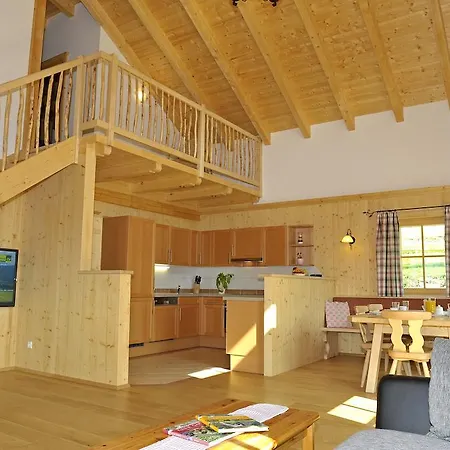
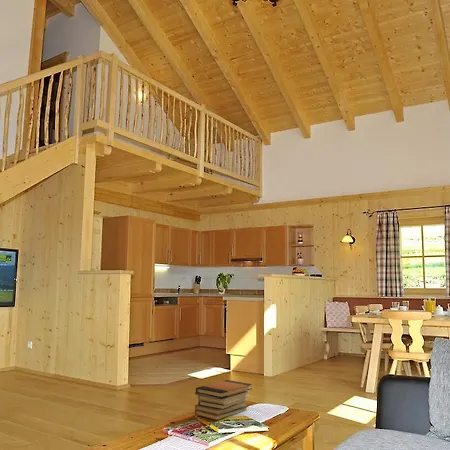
+ book stack [194,379,253,421]
